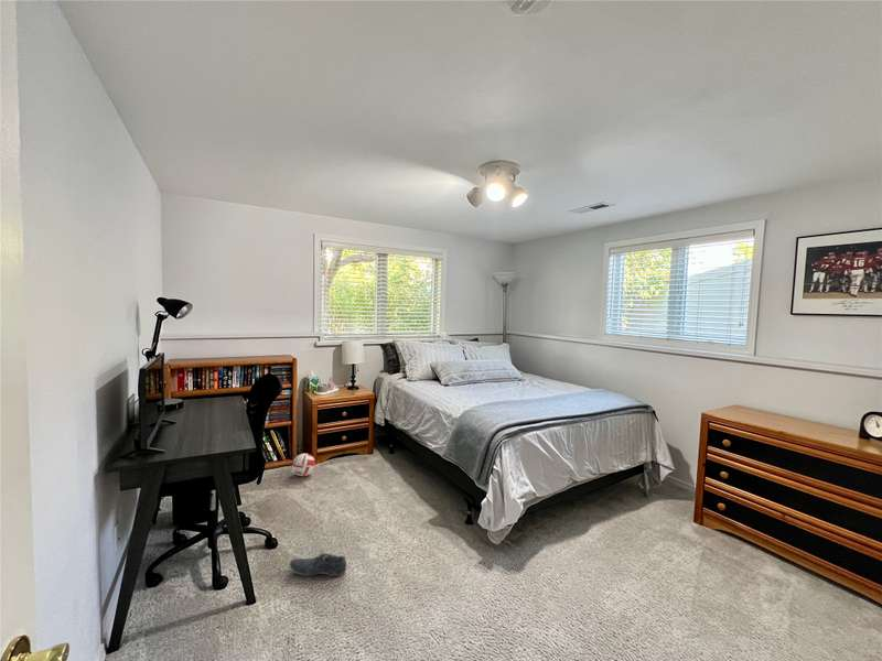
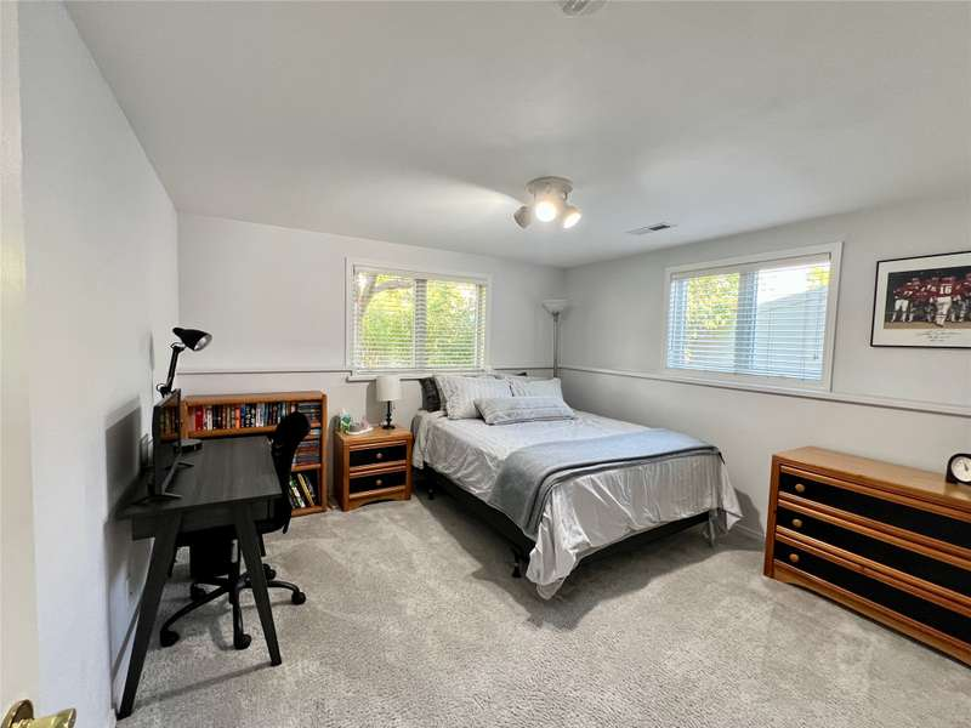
- ball [291,453,316,477]
- shoe [289,551,347,577]
